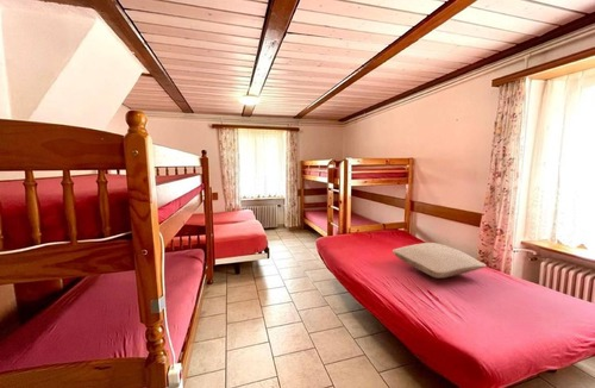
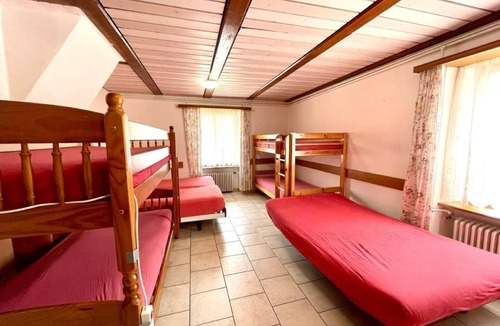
- pillow [392,242,488,279]
